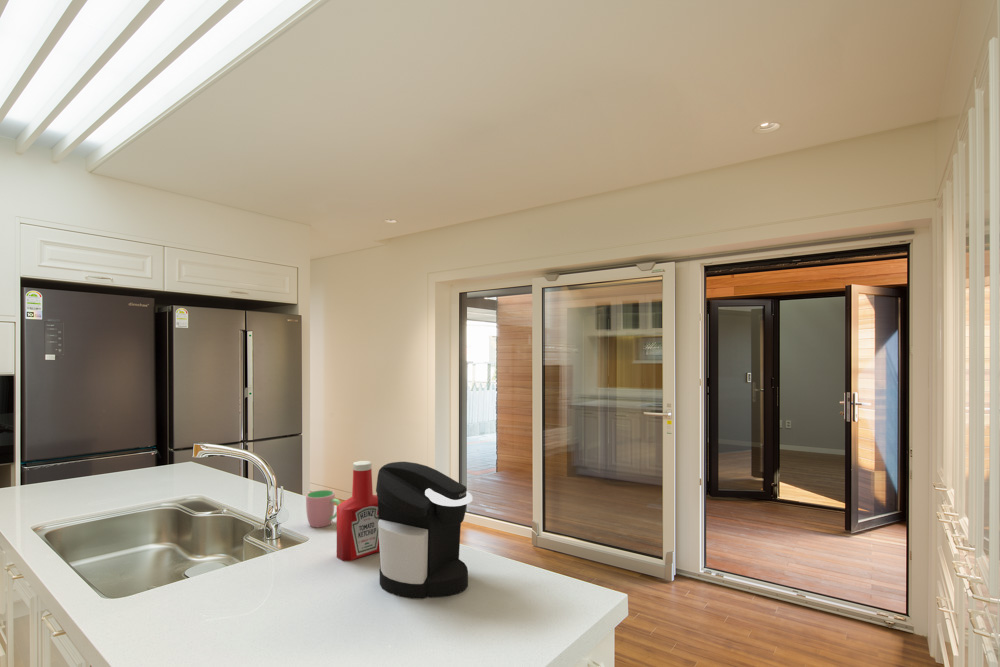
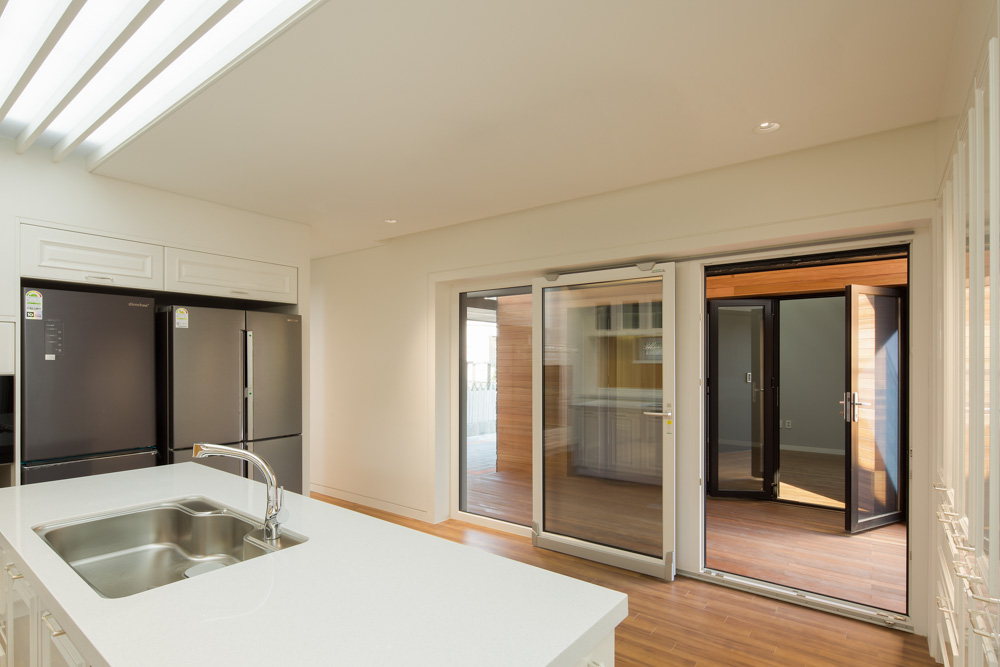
- coffee maker [375,461,473,600]
- soap bottle [336,460,380,562]
- cup [305,489,342,528]
